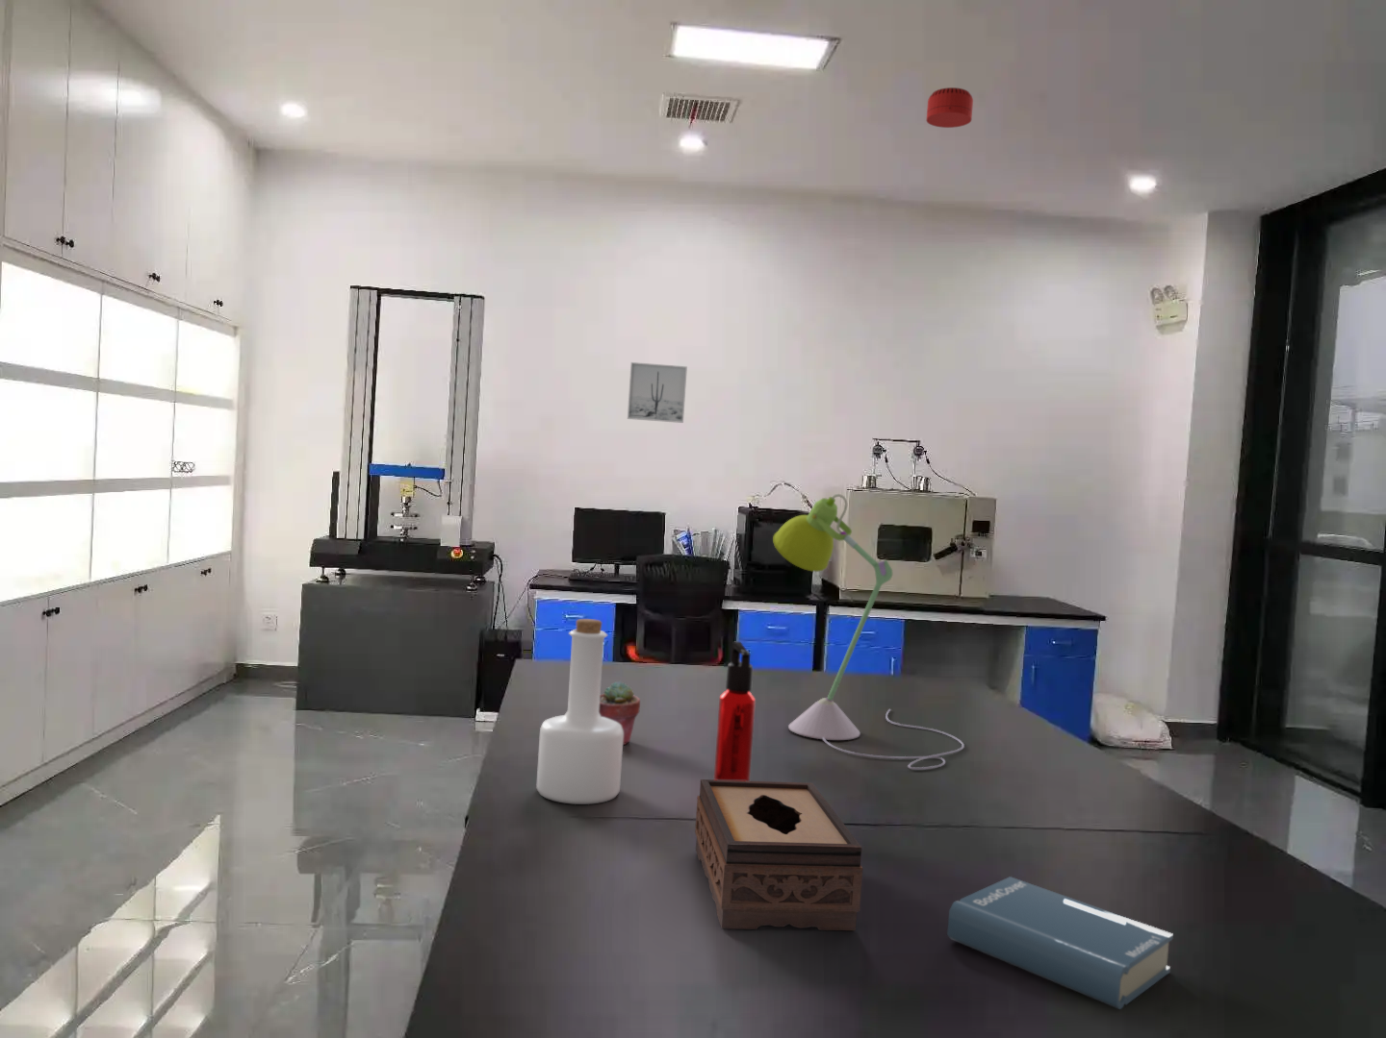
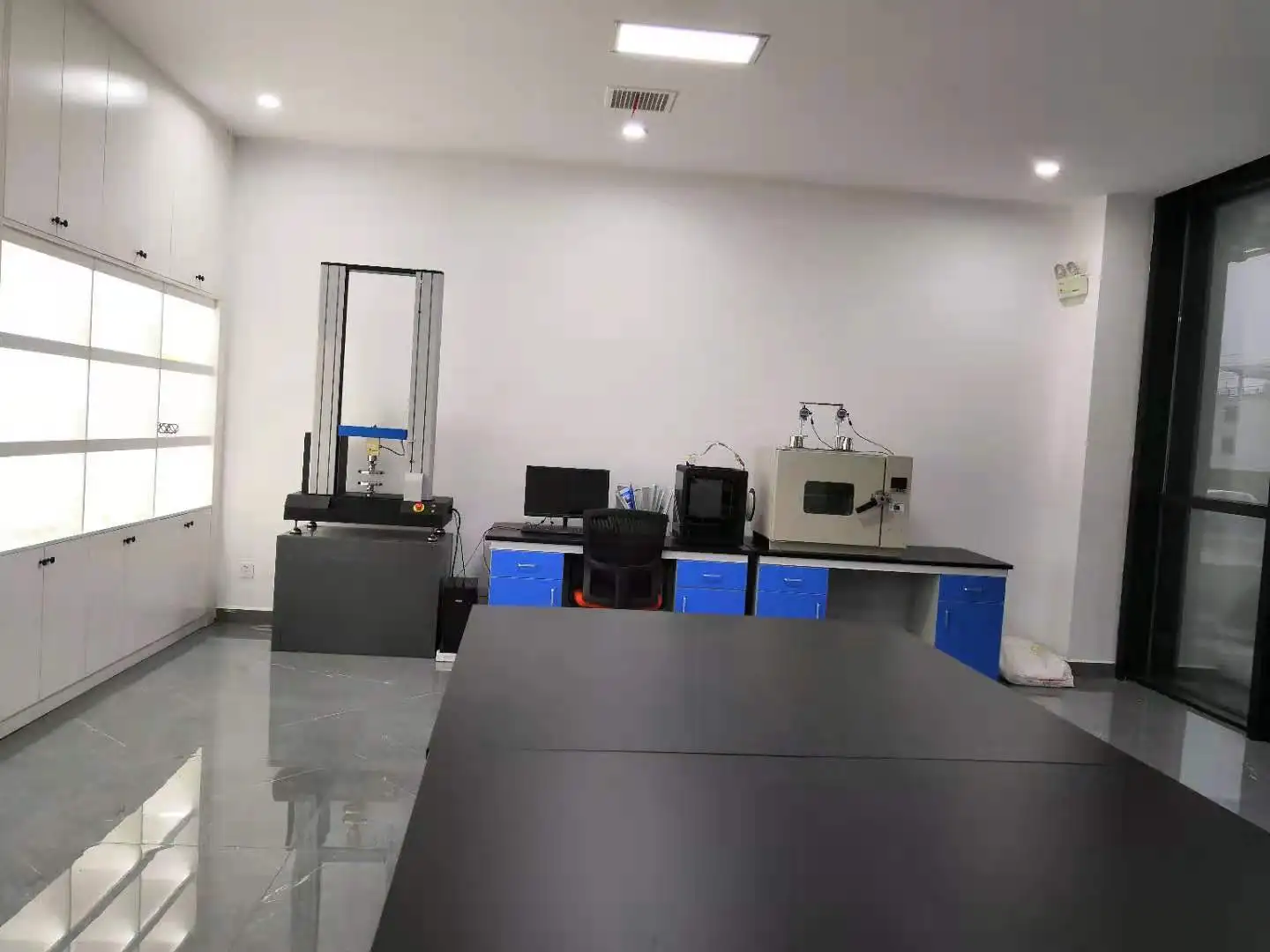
- potted succulent [599,680,641,746]
- desk lamp [772,493,966,771]
- tissue box [694,778,863,931]
- wall art [626,361,689,424]
- hardback book [946,876,1174,1010]
- water bottle [713,640,756,782]
- smoke detector [925,86,975,129]
- bottle [535,618,623,806]
